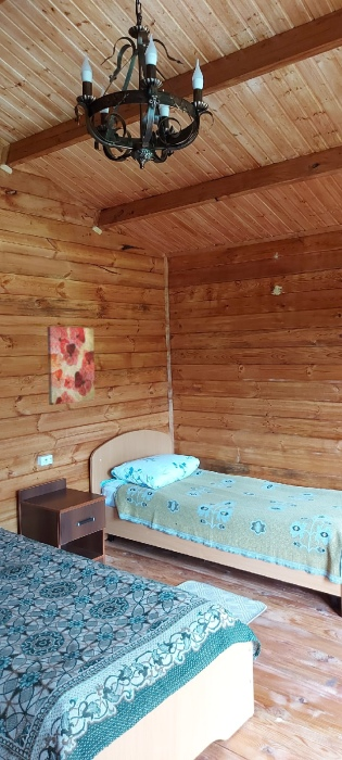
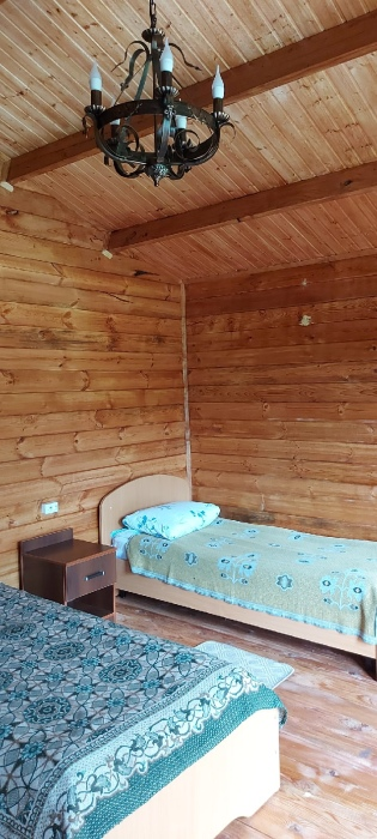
- wall art [47,326,96,406]
